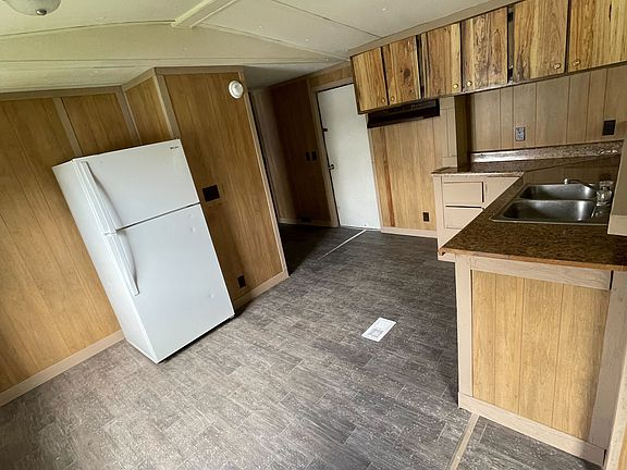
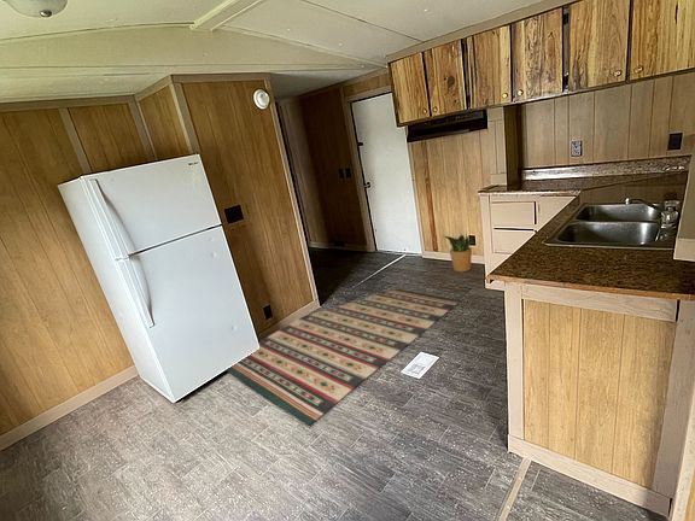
+ rug [226,287,462,427]
+ potted plant [442,233,474,273]
